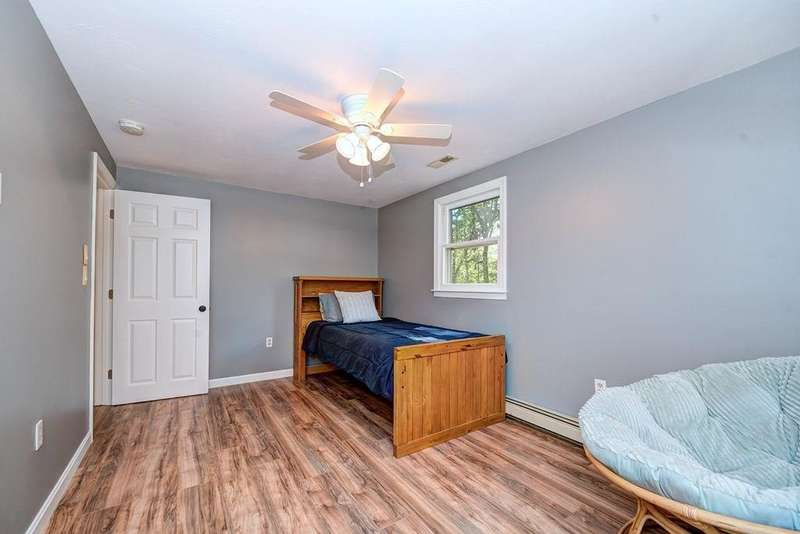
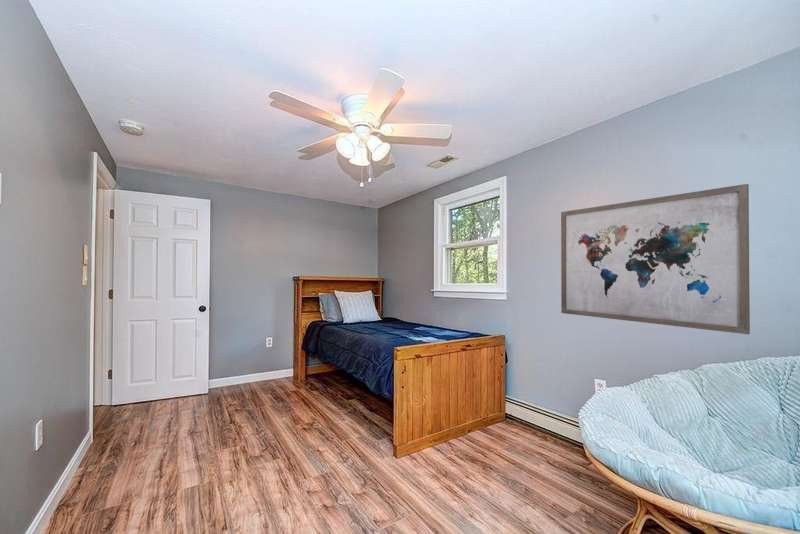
+ wall art [560,183,751,335]
